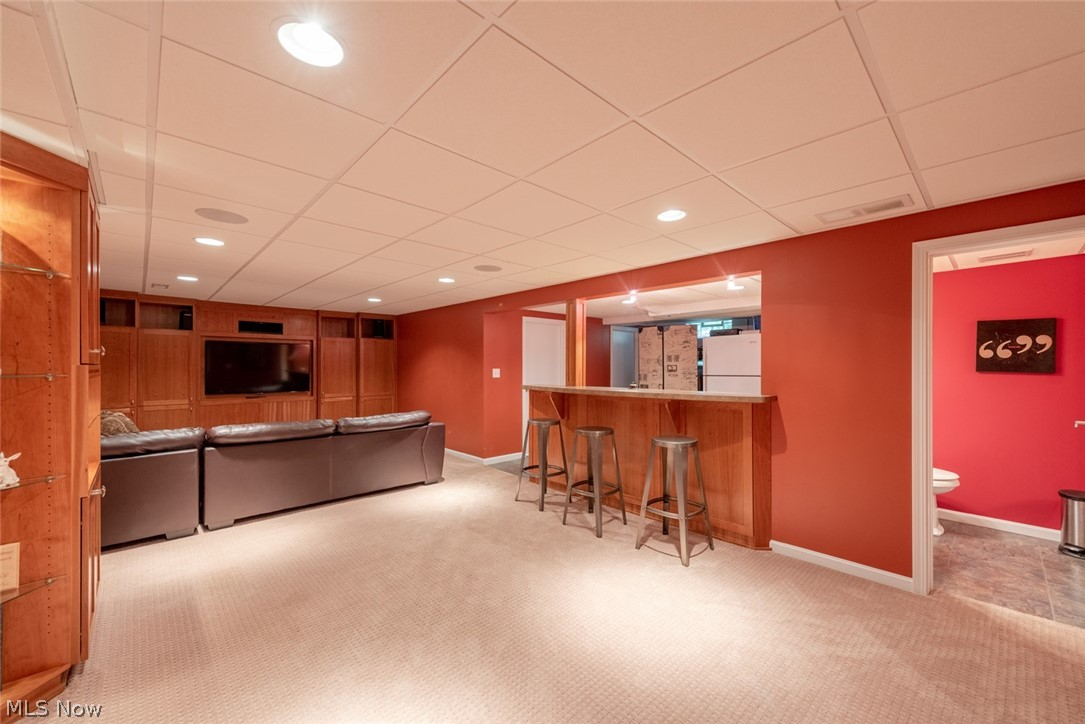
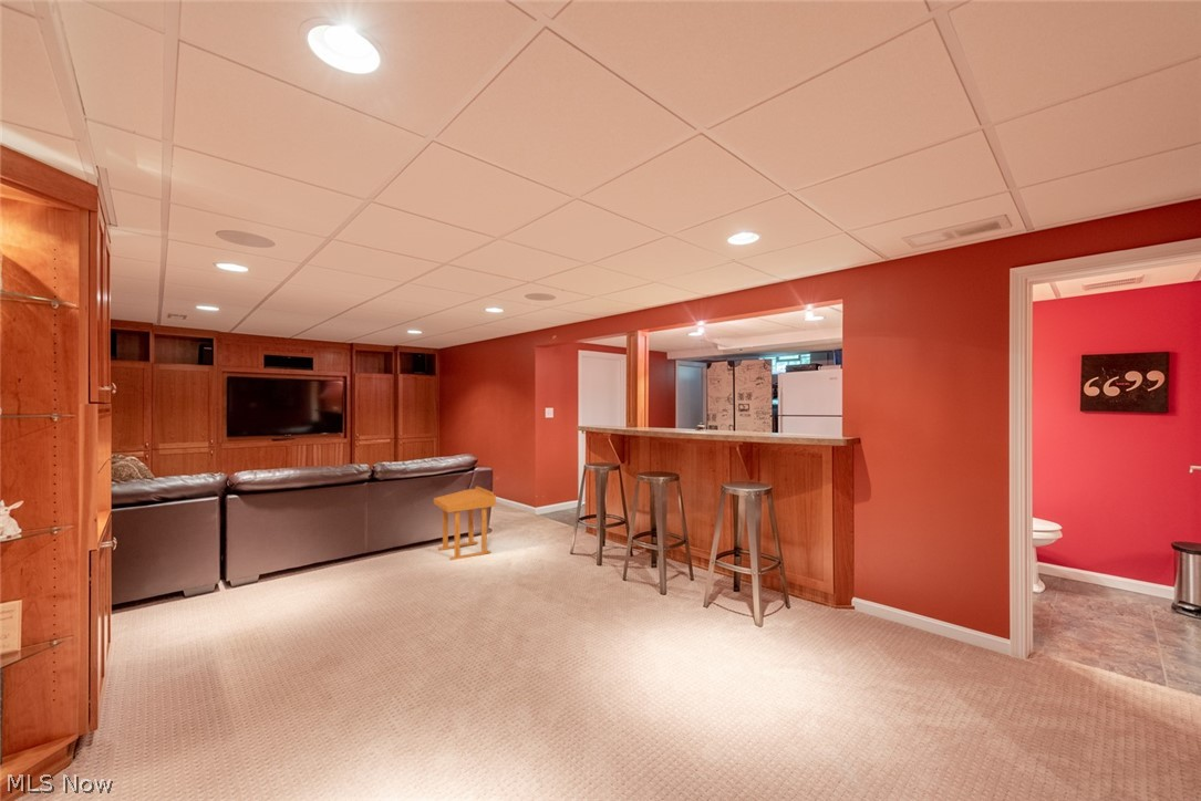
+ side table [433,486,497,561]
